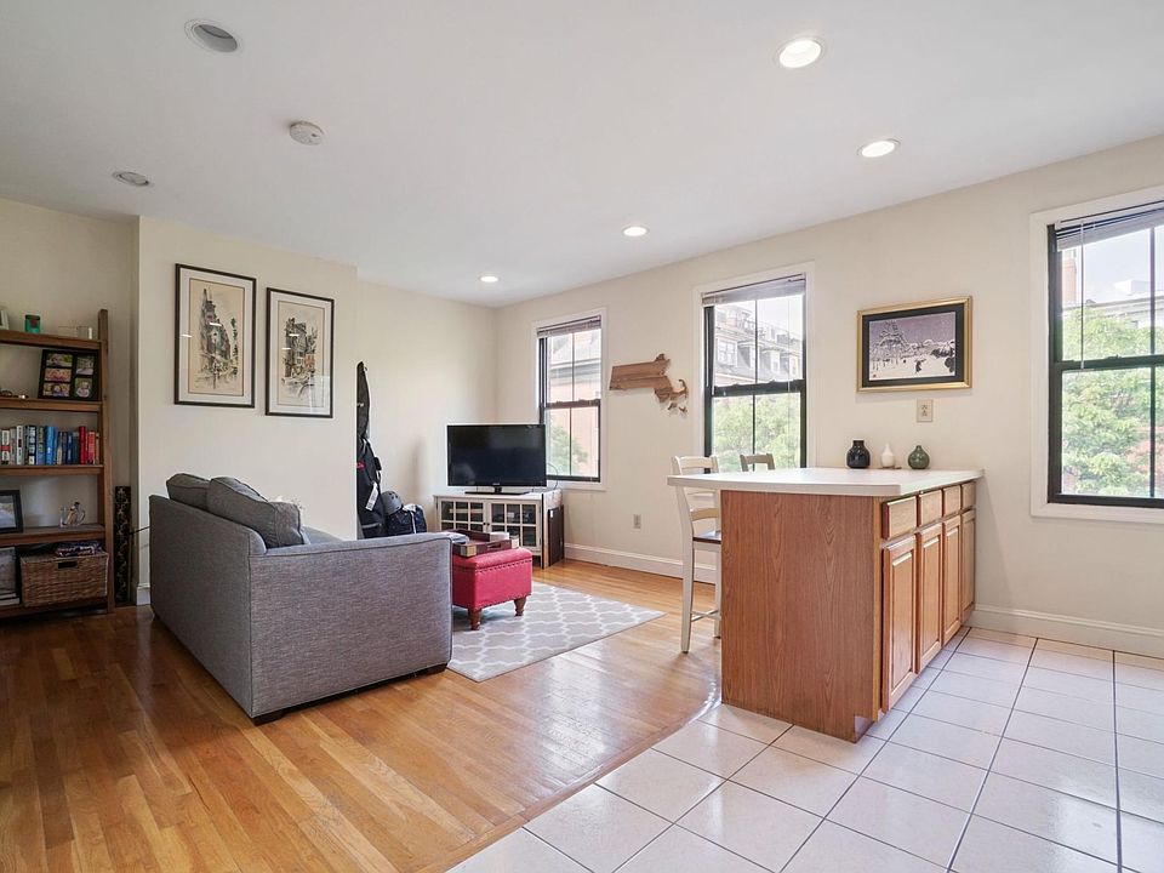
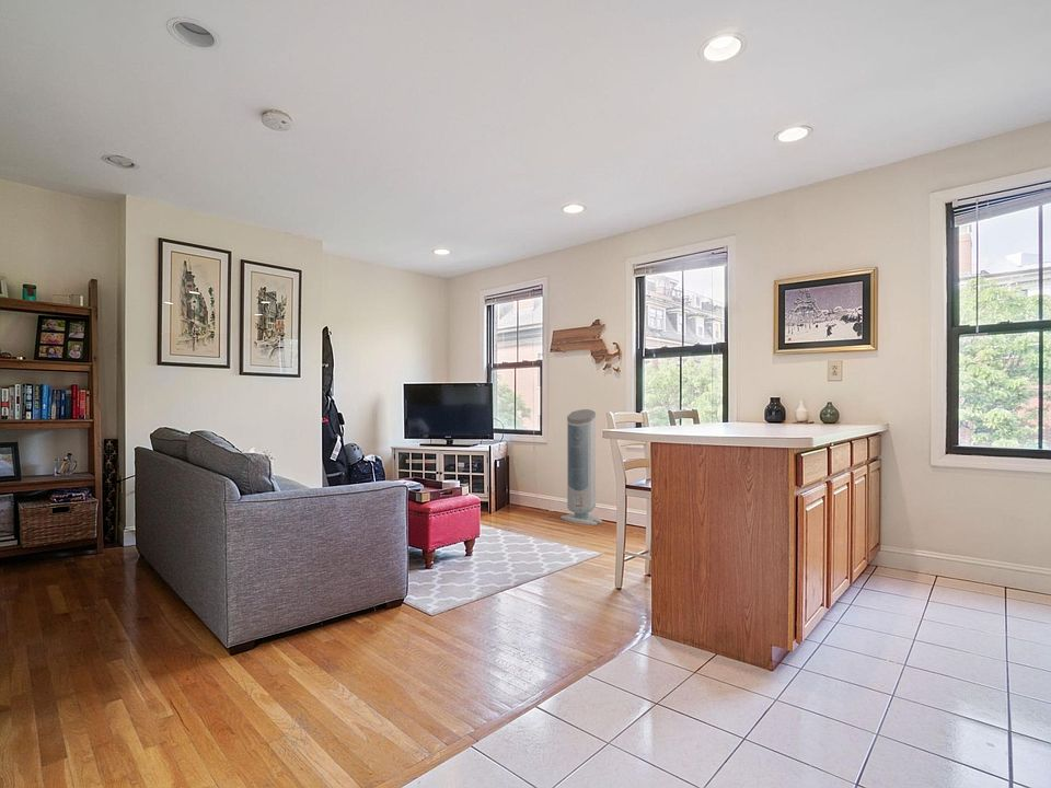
+ air purifier [559,408,604,526]
